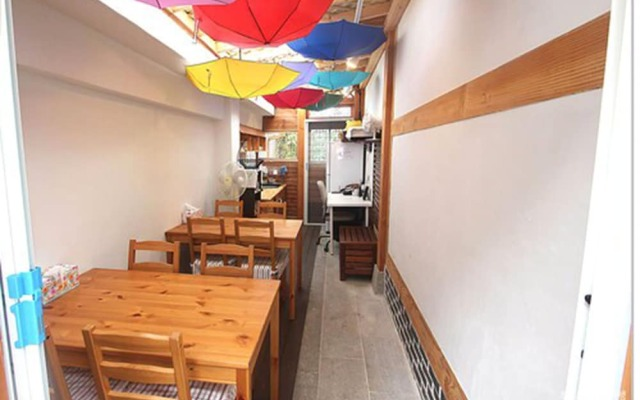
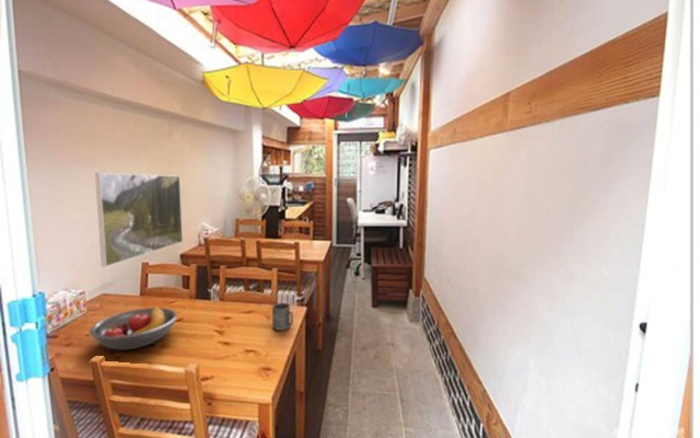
+ fruit bowl [89,304,178,350]
+ mug [271,302,294,332]
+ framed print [94,172,184,268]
